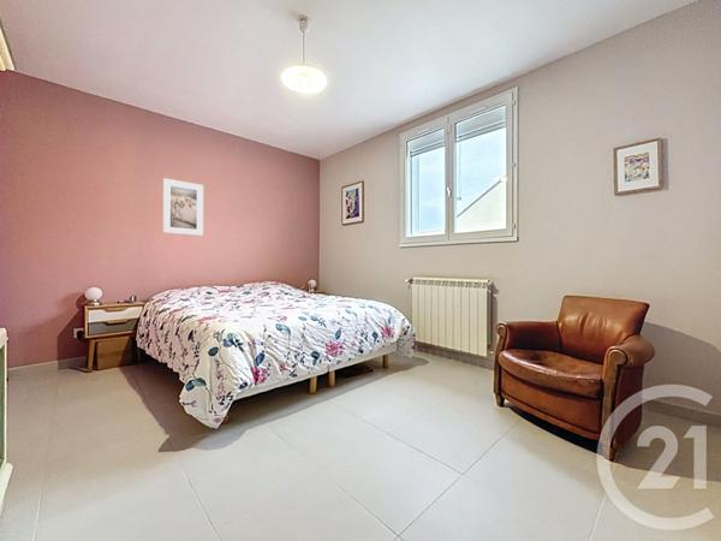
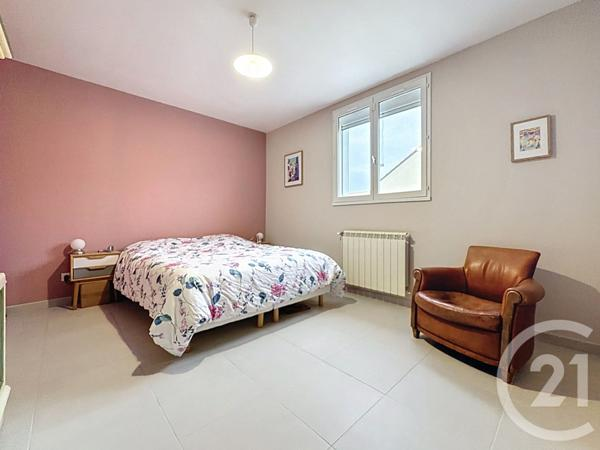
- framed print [162,177,204,237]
